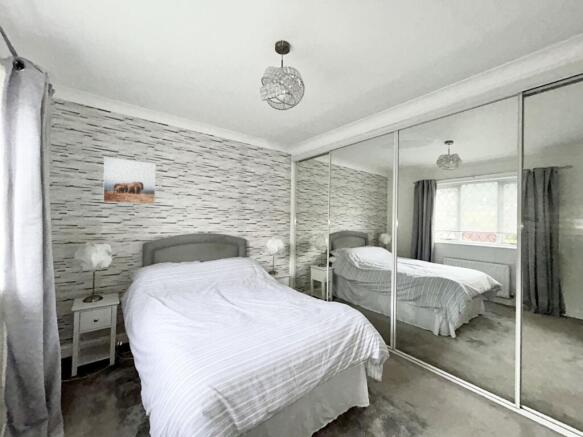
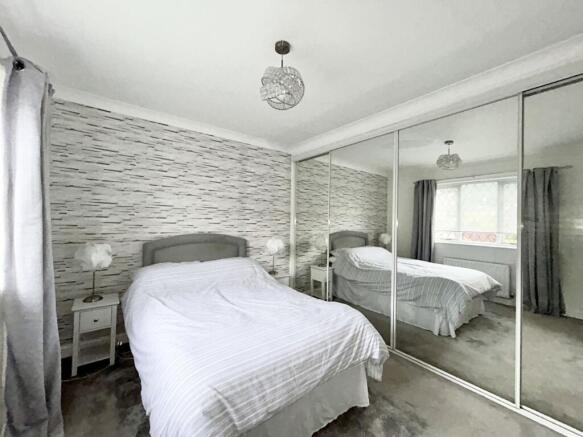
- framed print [102,156,157,206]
